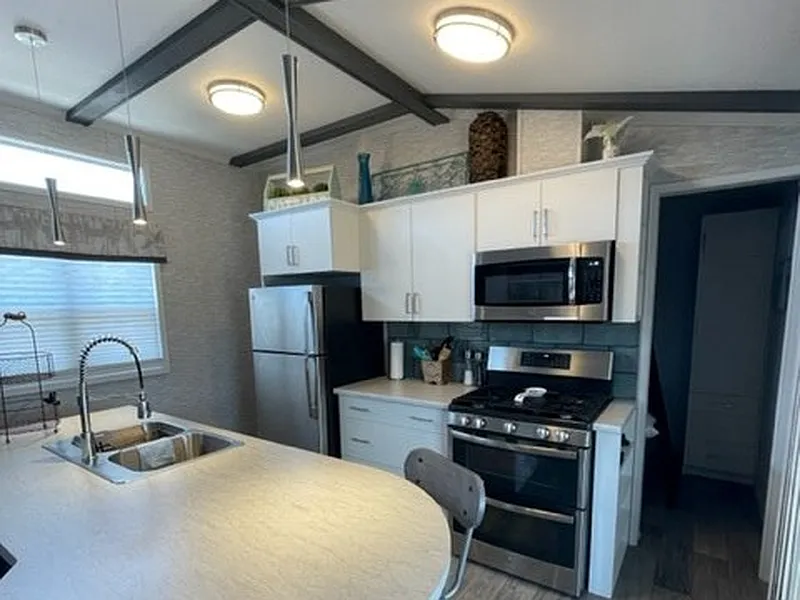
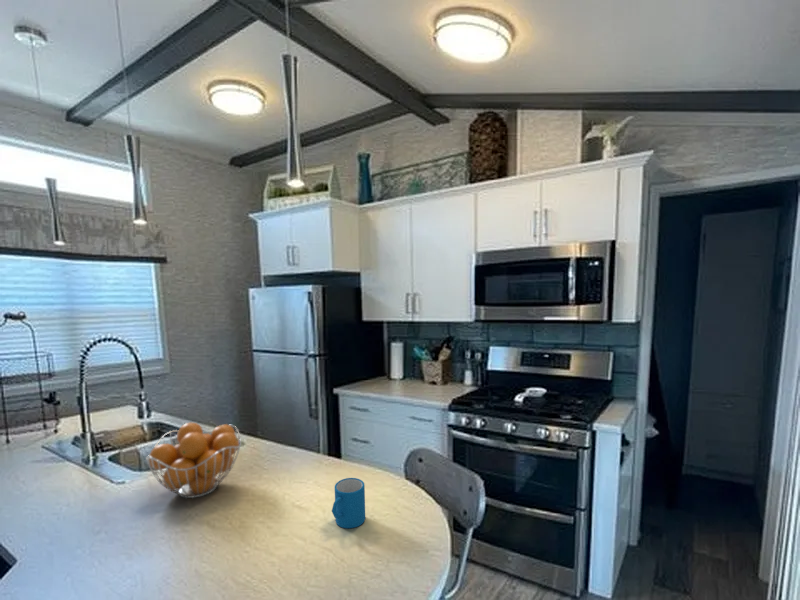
+ mug [331,477,366,529]
+ fruit basket [145,422,242,499]
